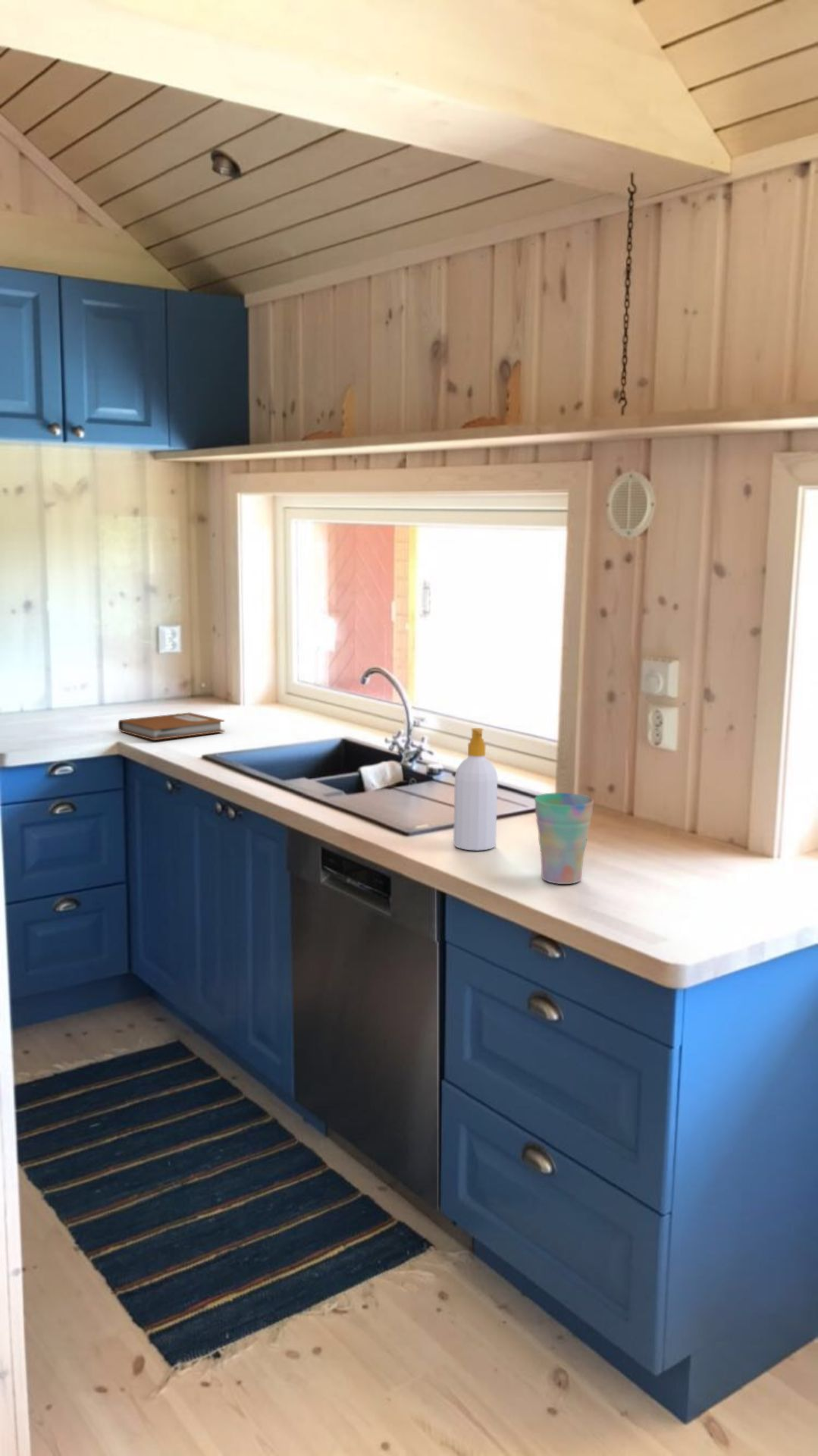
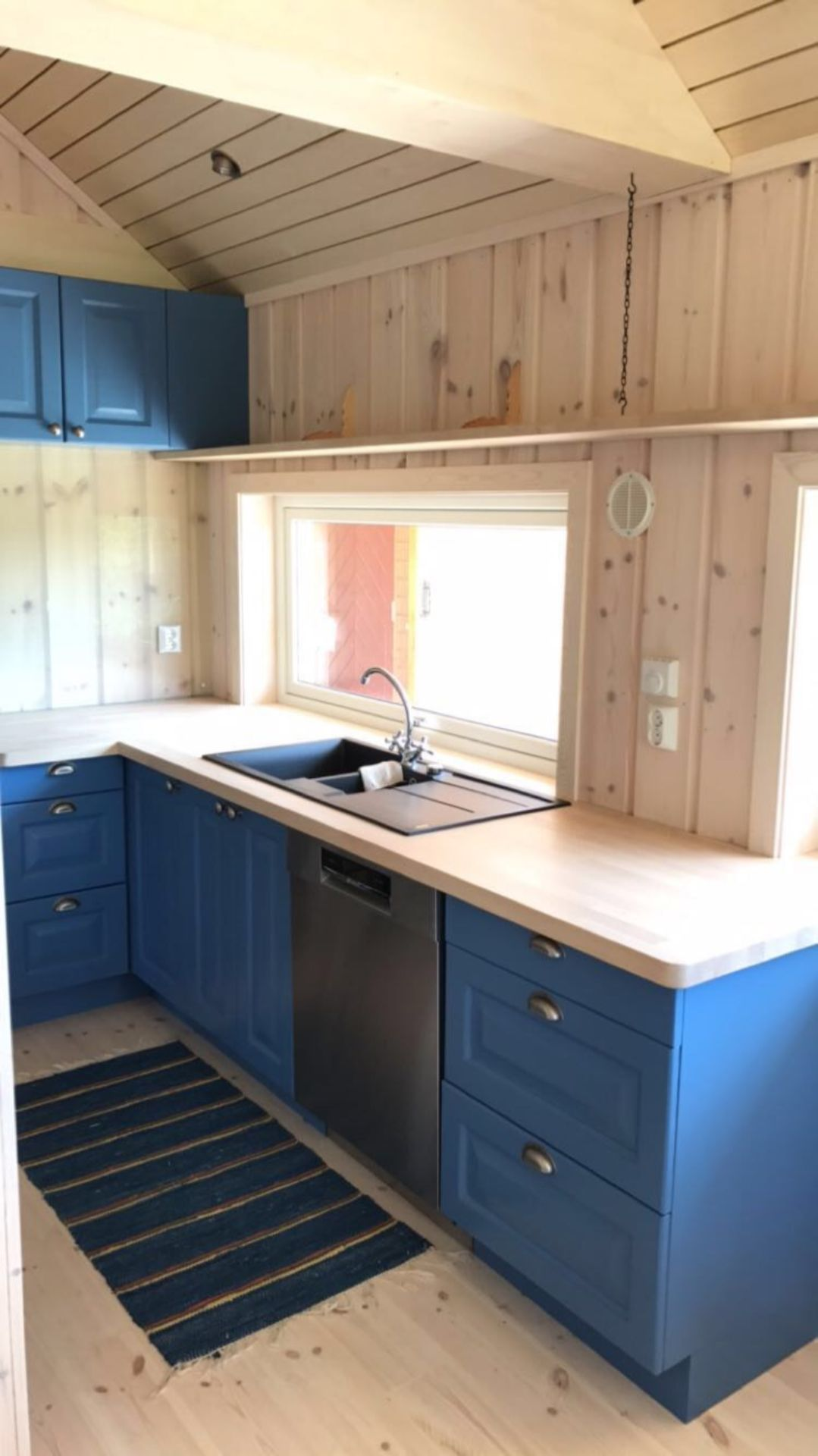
- soap bottle [453,727,498,852]
- notebook [118,712,225,741]
- cup [534,792,594,885]
